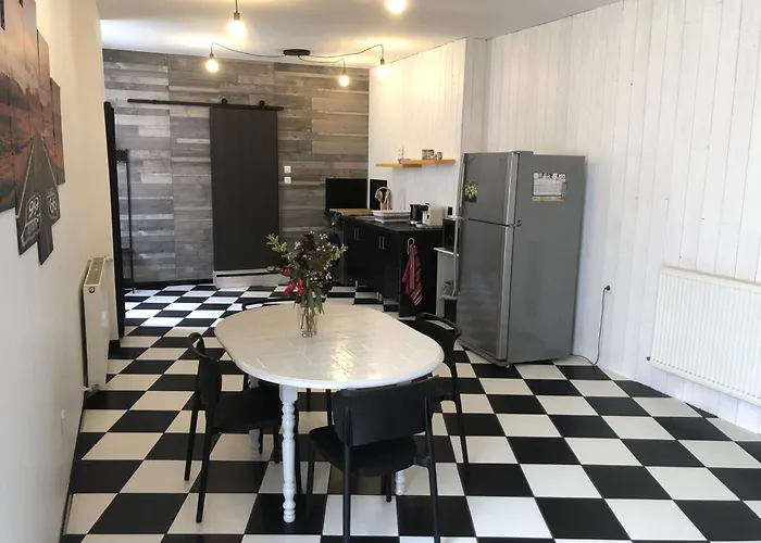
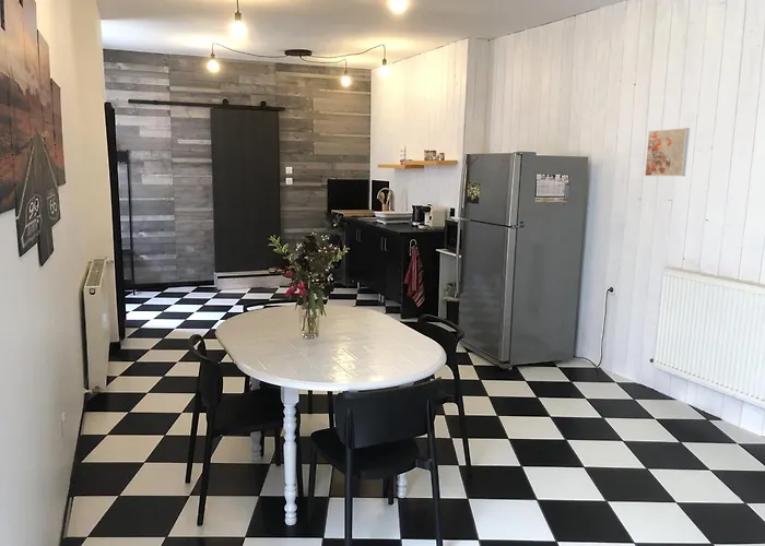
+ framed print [644,127,691,177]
